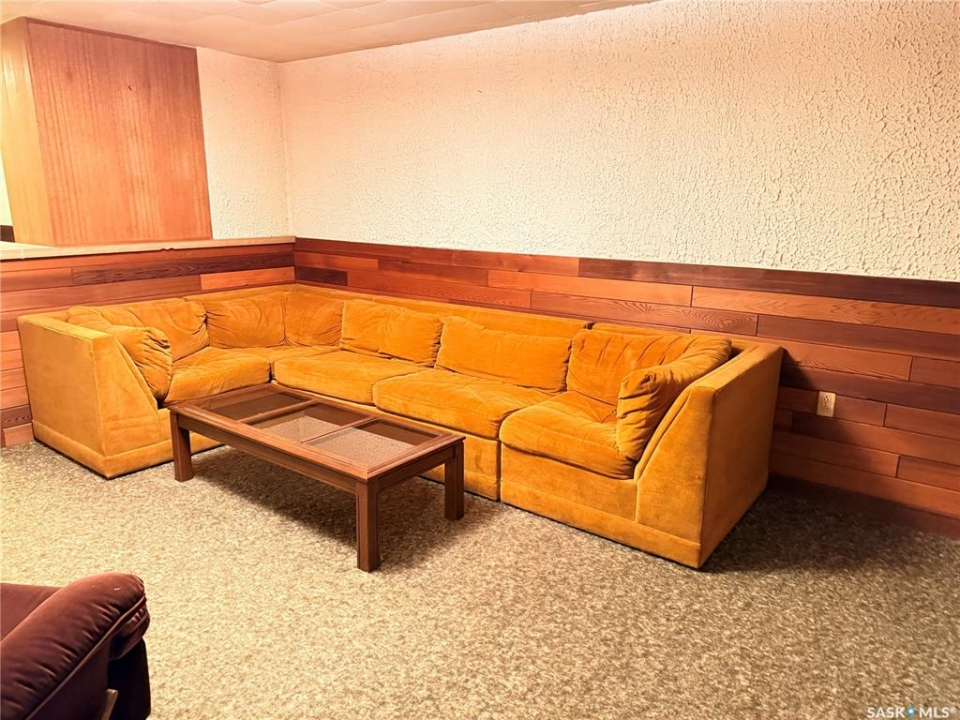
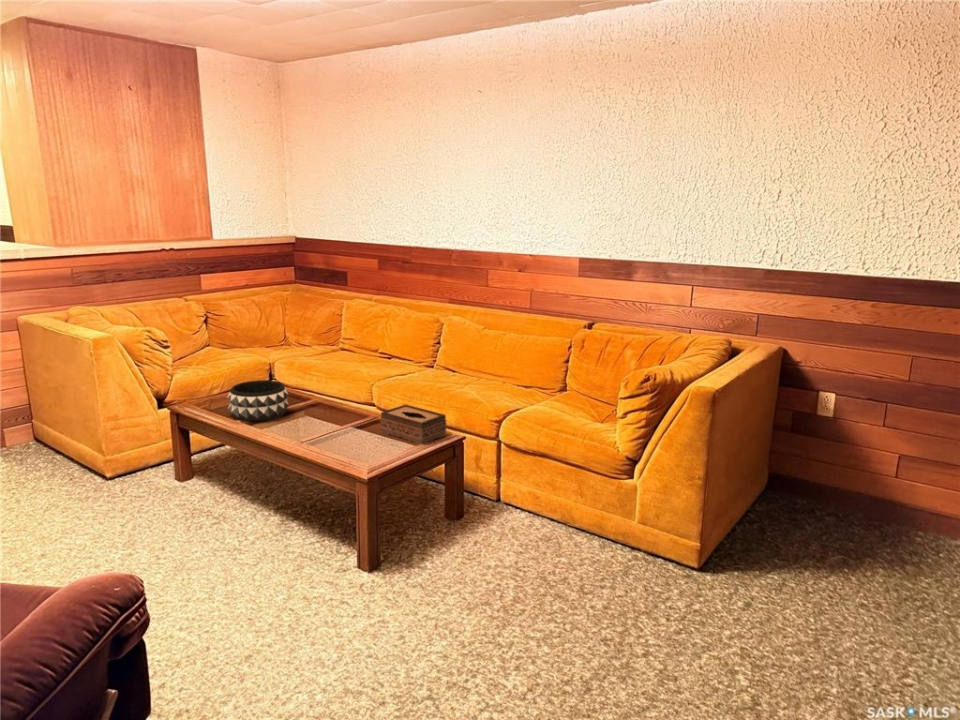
+ decorative bowl [226,379,290,422]
+ tissue box [380,404,447,445]
